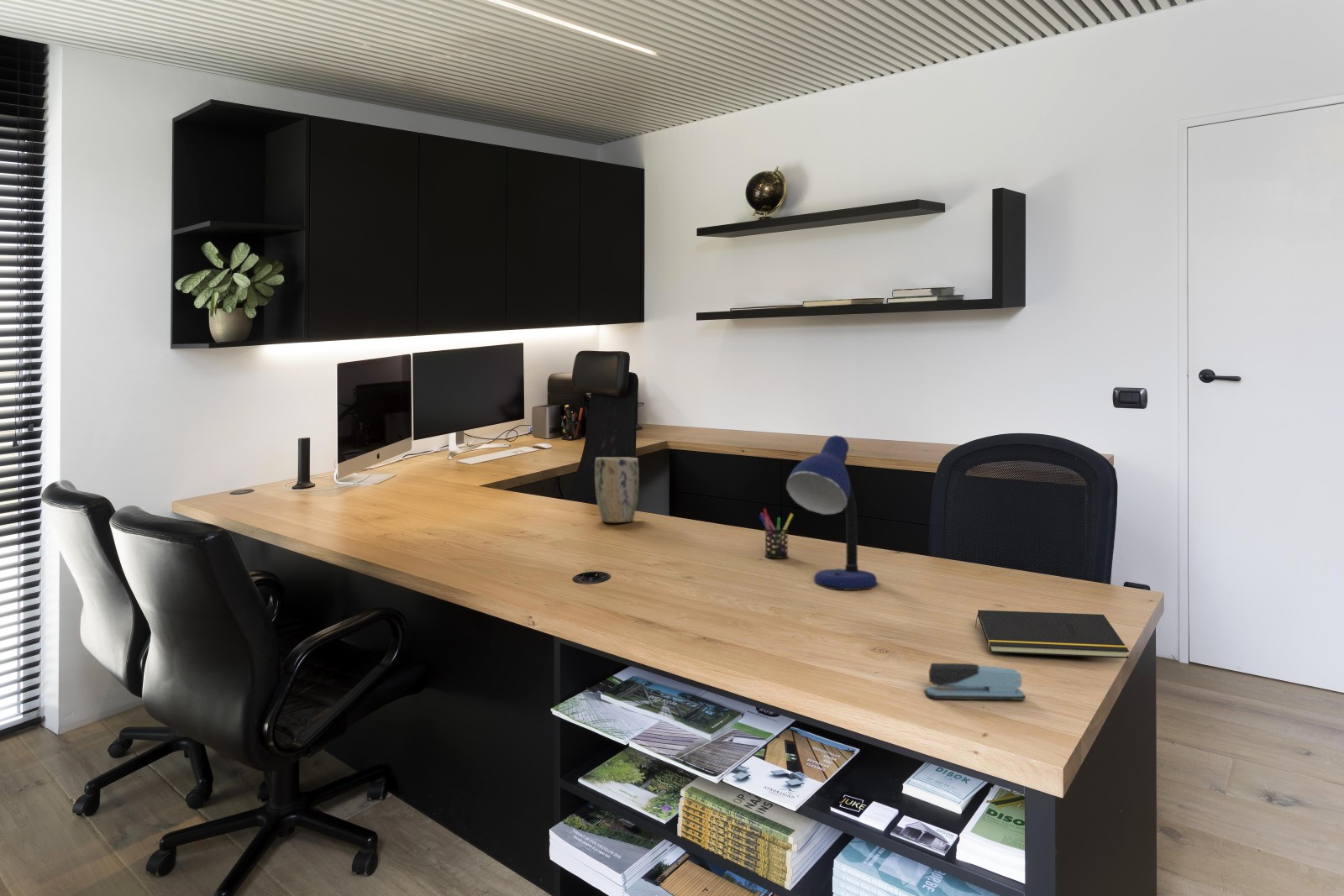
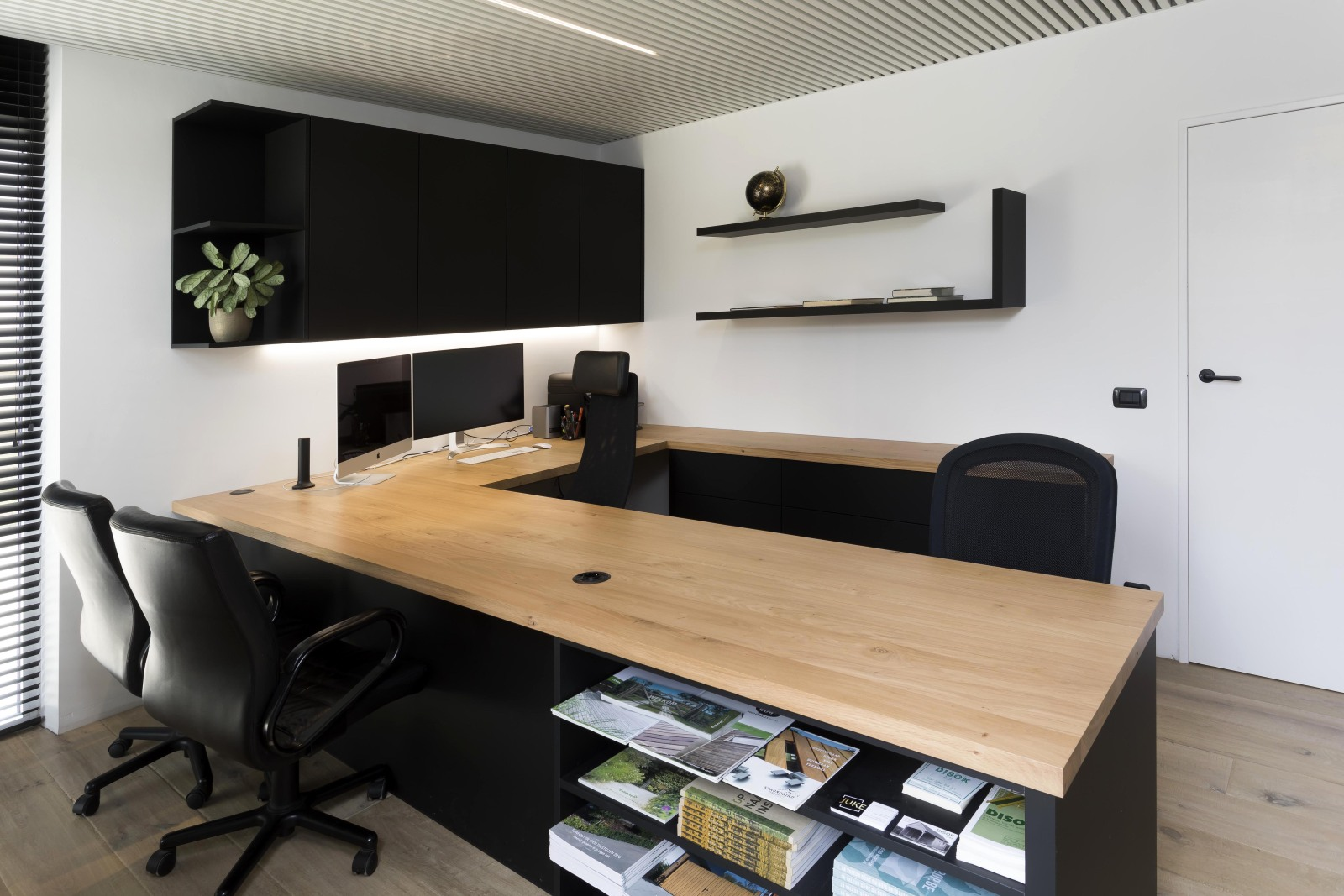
- desk lamp [785,434,879,591]
- pen holder [759,508,794,558]
- plant pot [594,457,640,524]
- stapler [923,662,1026,701]
- notepad [974,610,1130,659]
